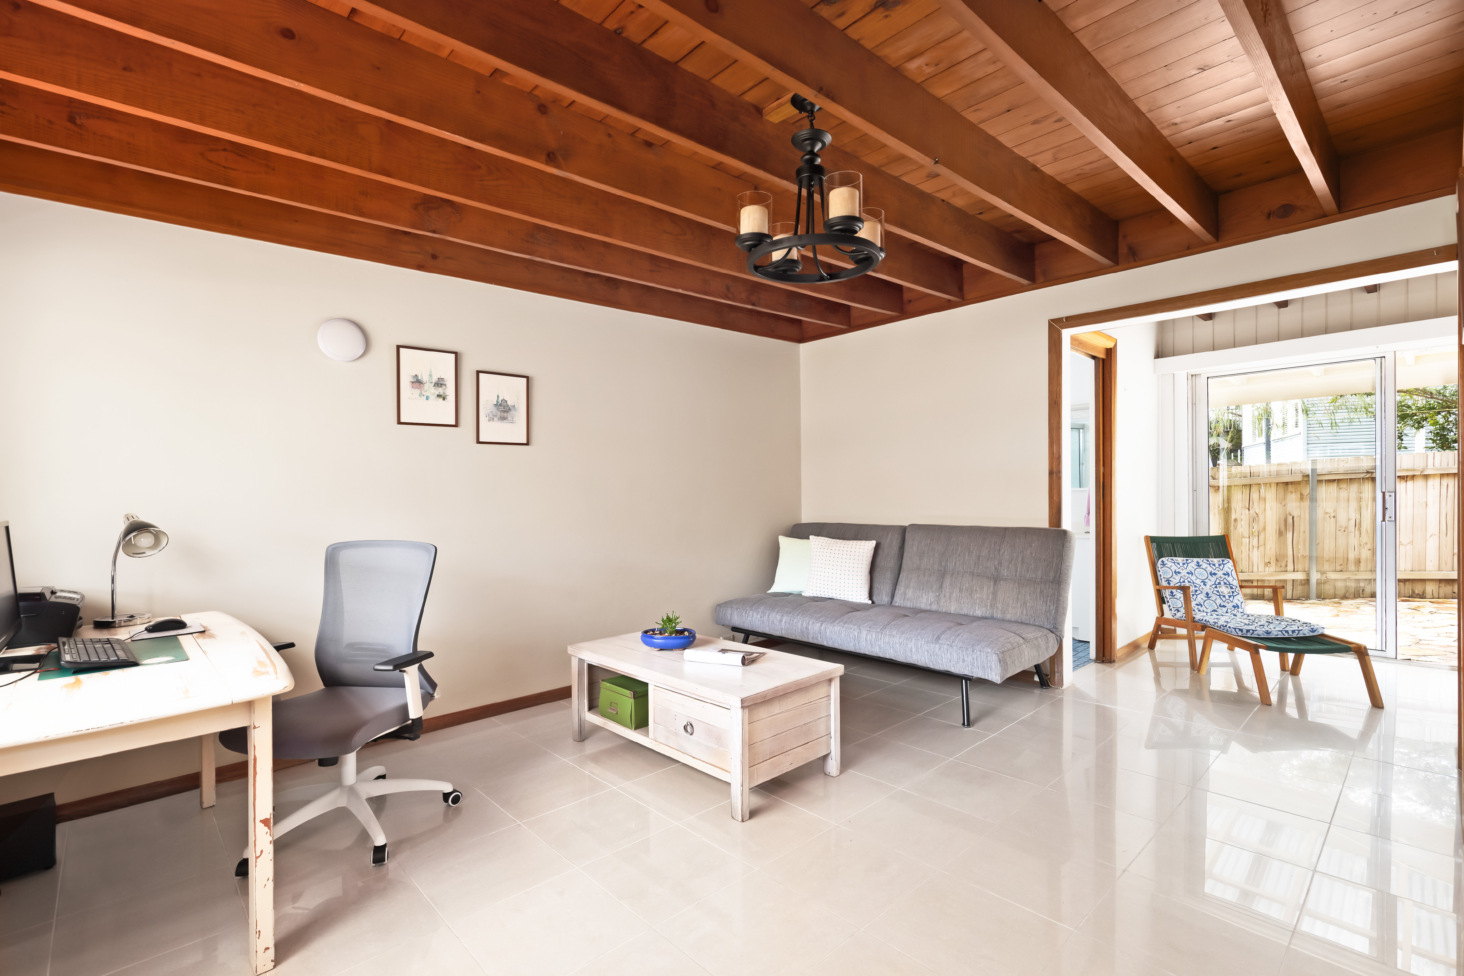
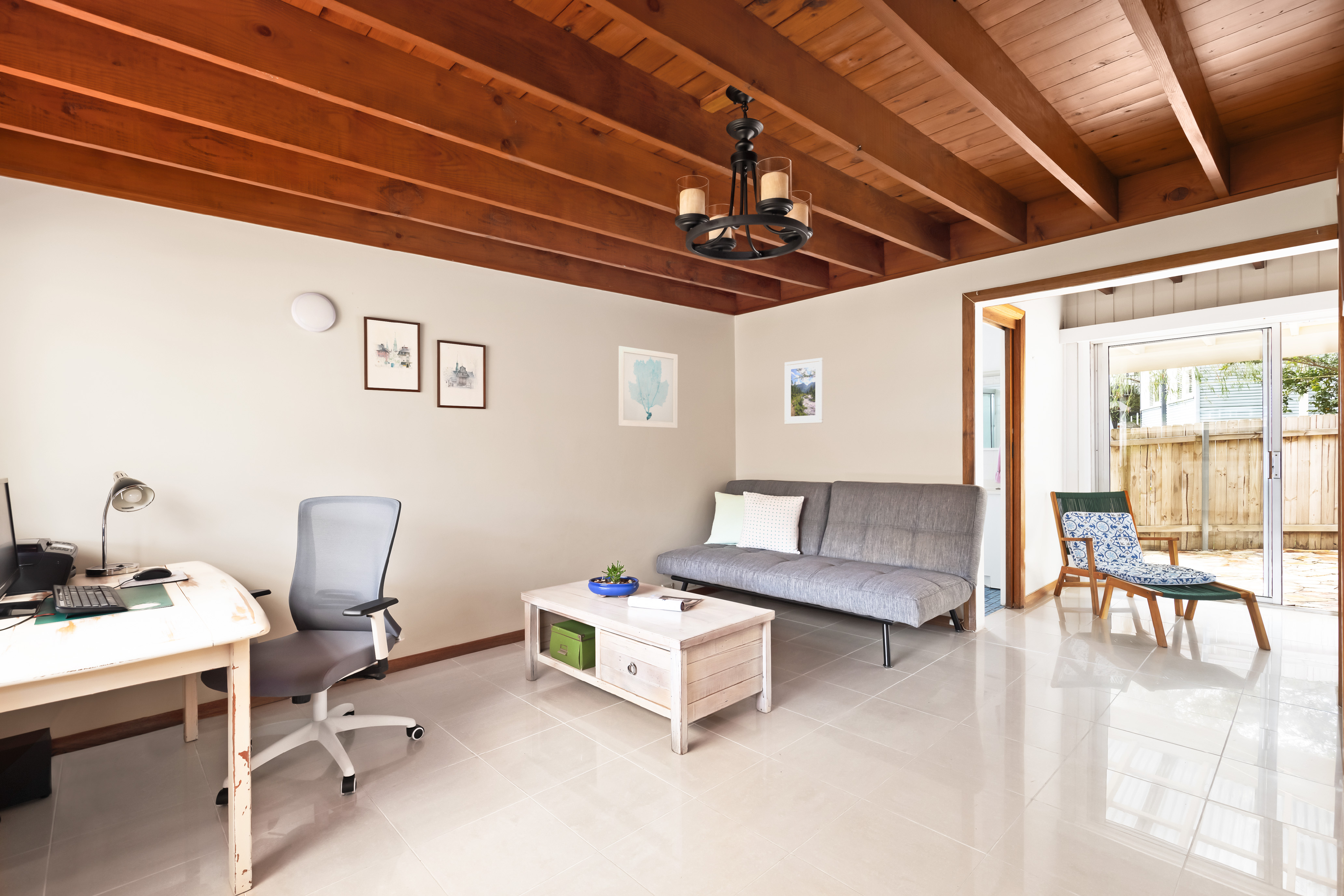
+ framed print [784,357,824,425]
+ wall art [618,346,678,428]
